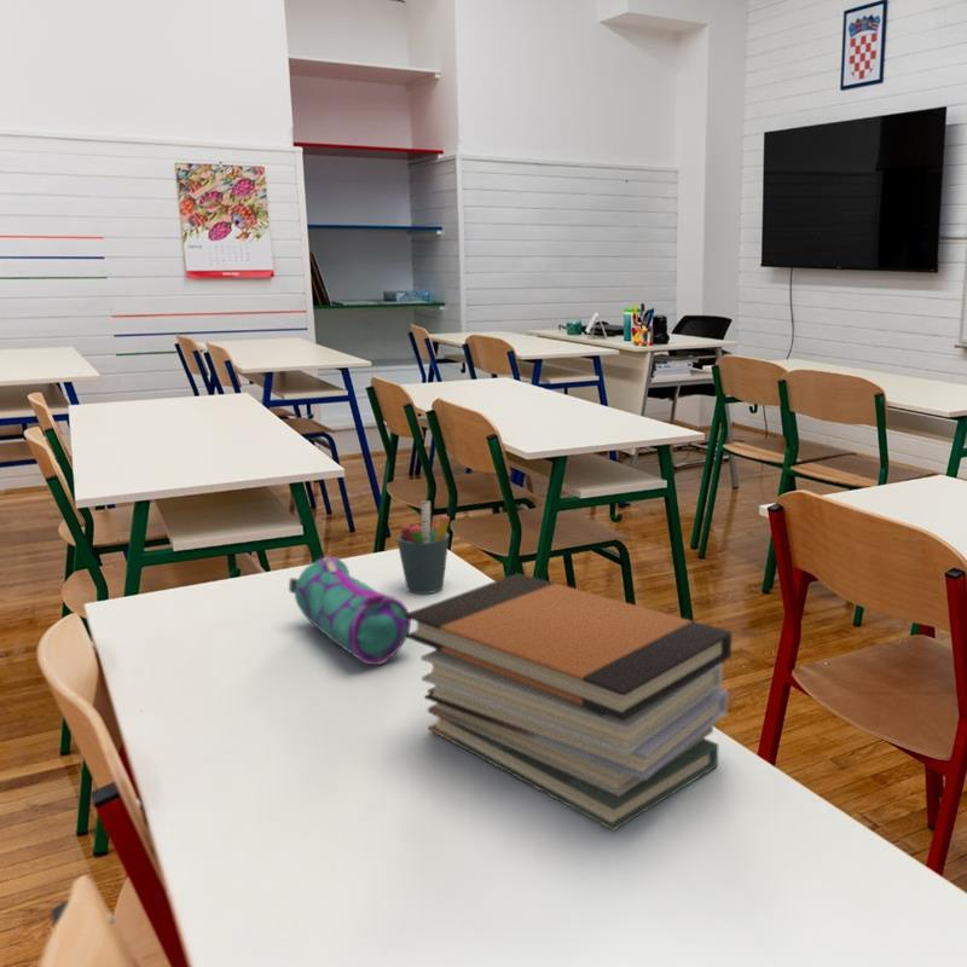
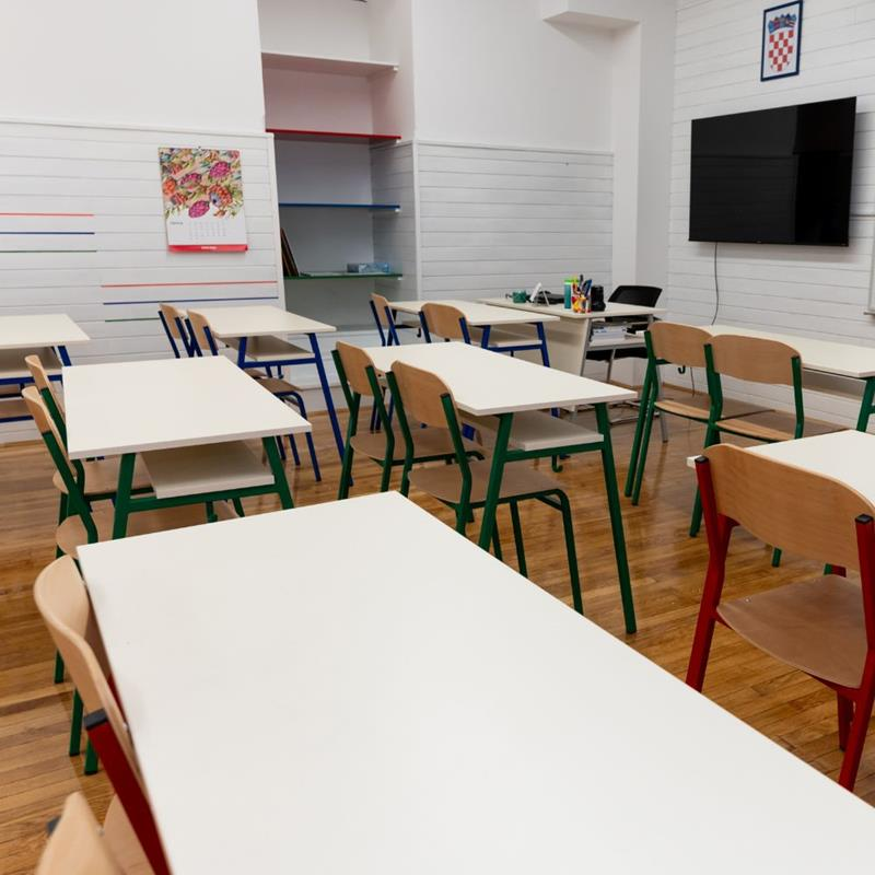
- pen holder [395,500,451,595]
- pencil case [288,555,412,666]
- book stack [405,572,733,832]
